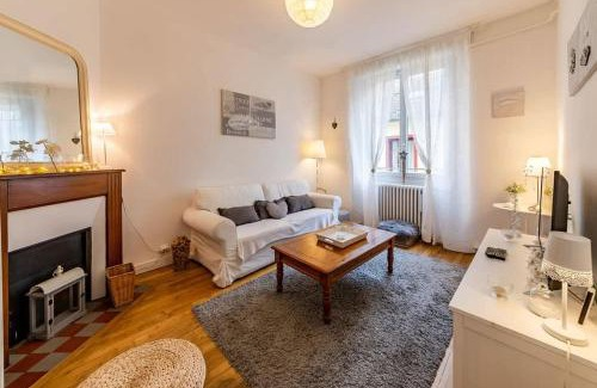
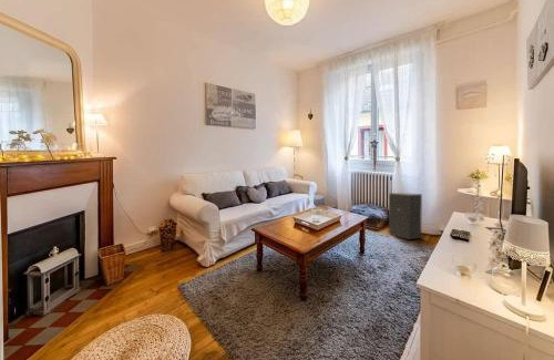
+ speaker [388,192,423,240]
